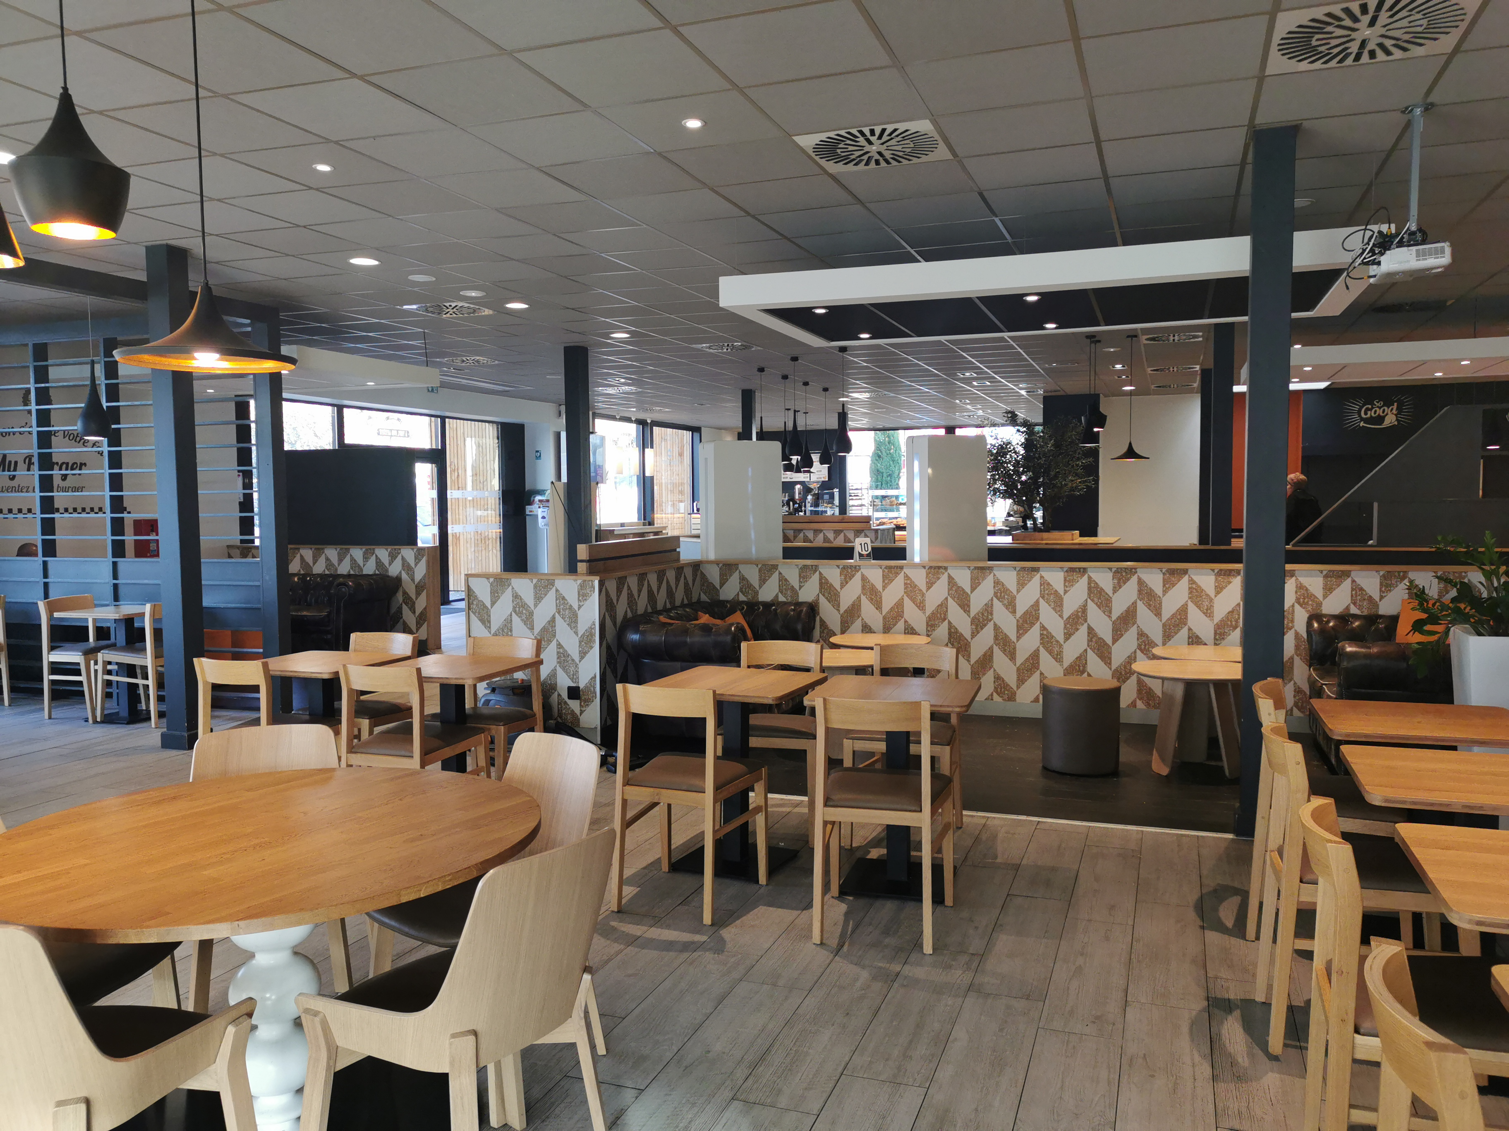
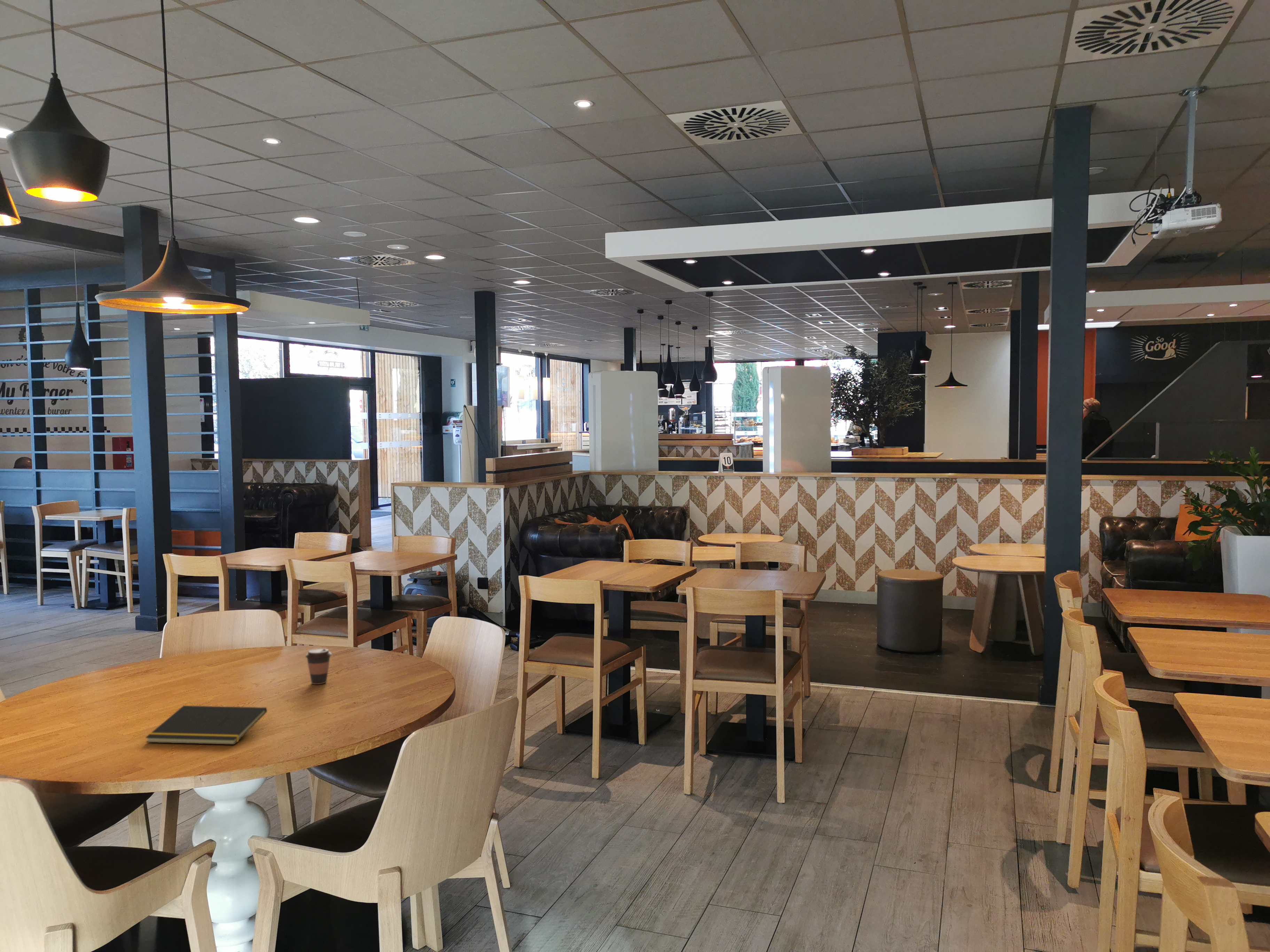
+ notepad [145,705,267,745]
+ coffee cup [305,648,332,685]
